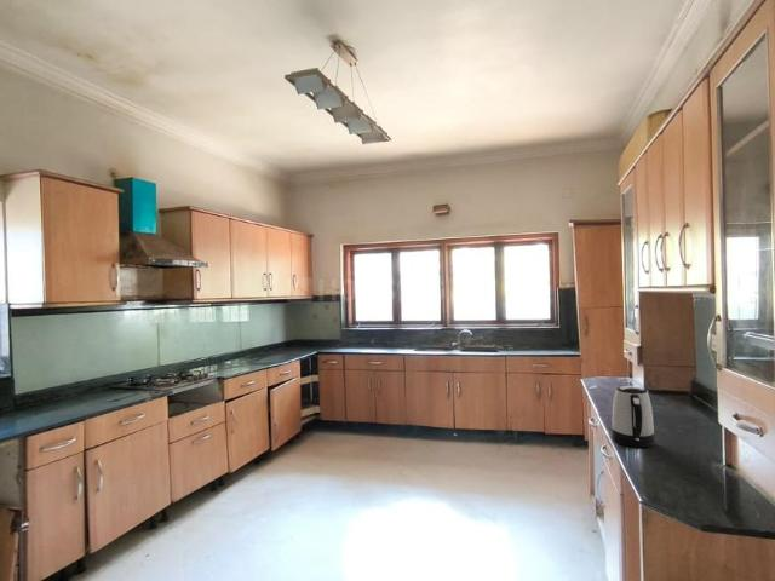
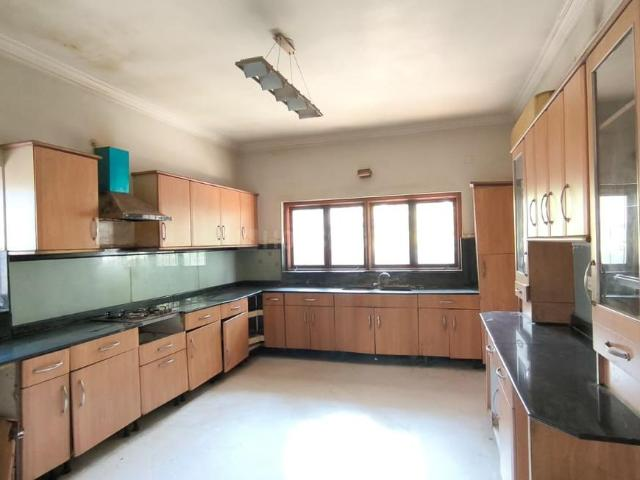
- kettle [610,385,656,448]
